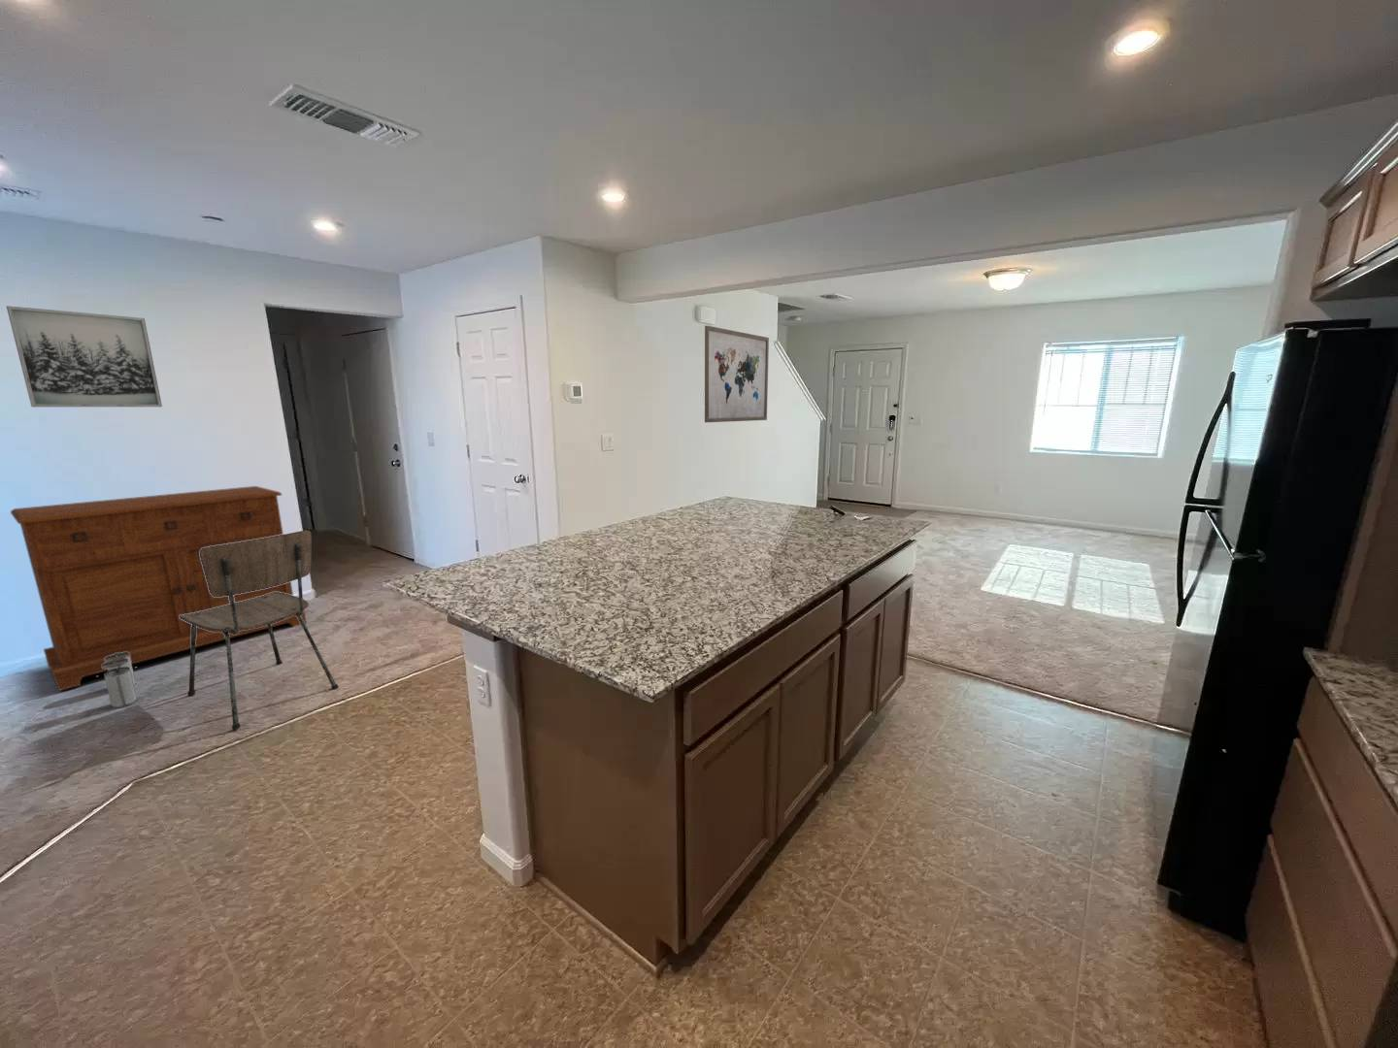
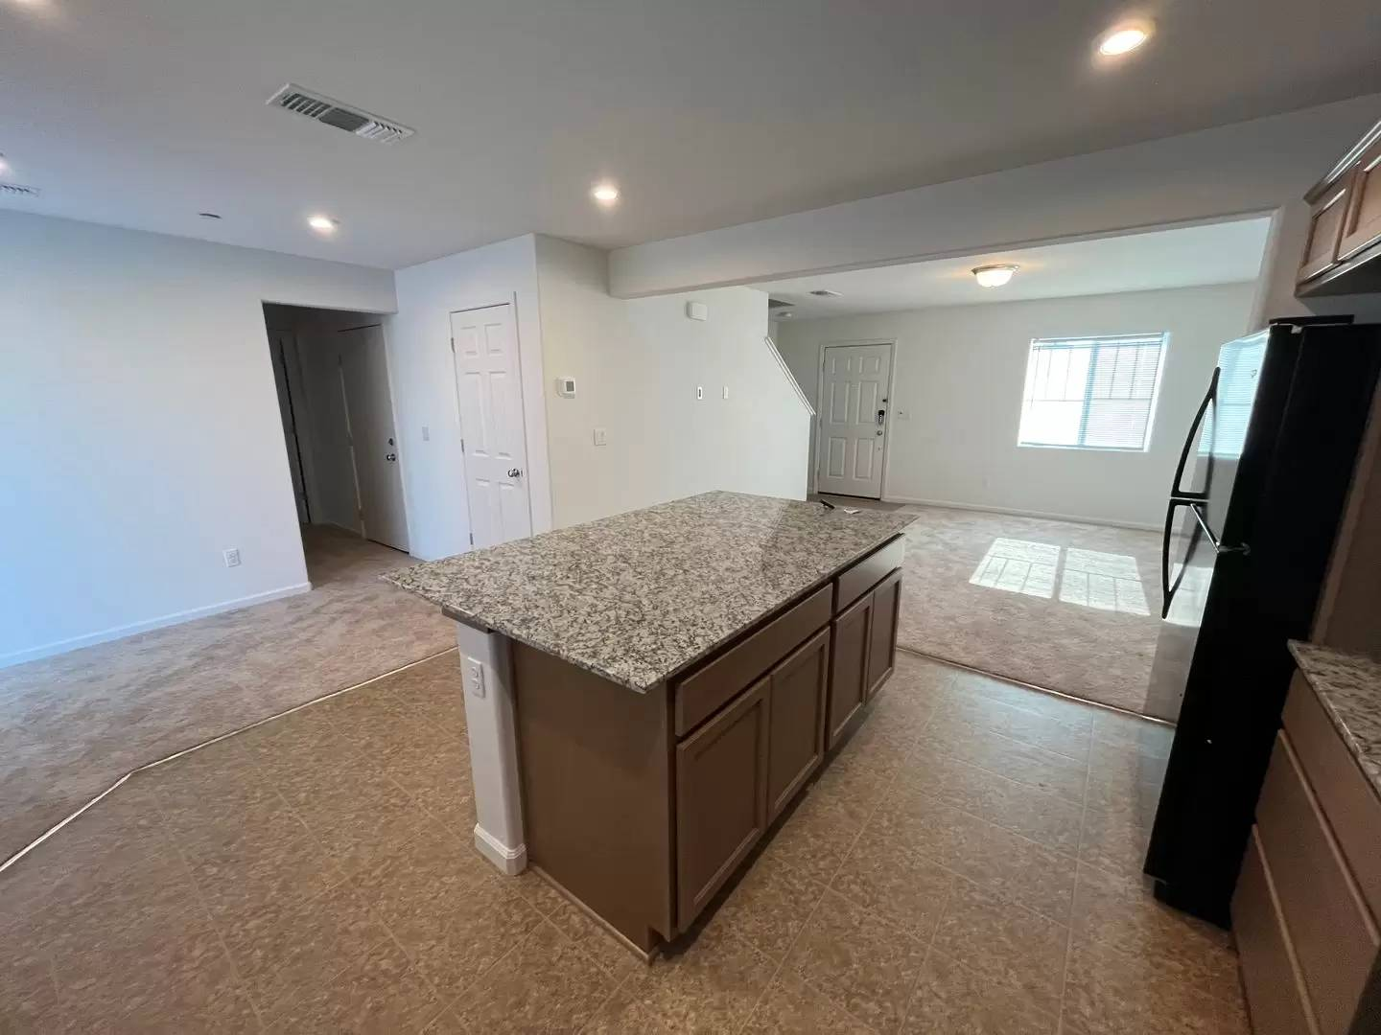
- dining chair [179,530,340,731]
- trash can [95,652,138,709]
- wall art [6,305,163,407]
- wall art [703,325,769,423]
- sideboard [10,485,308,691]
